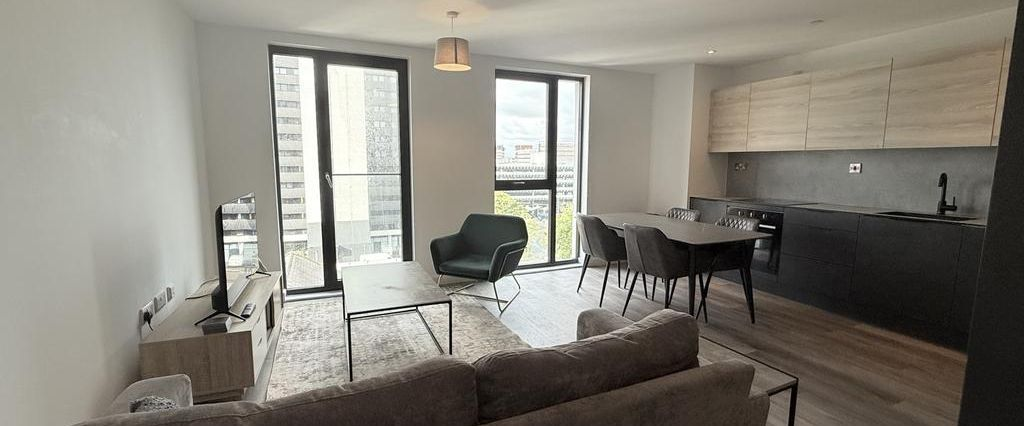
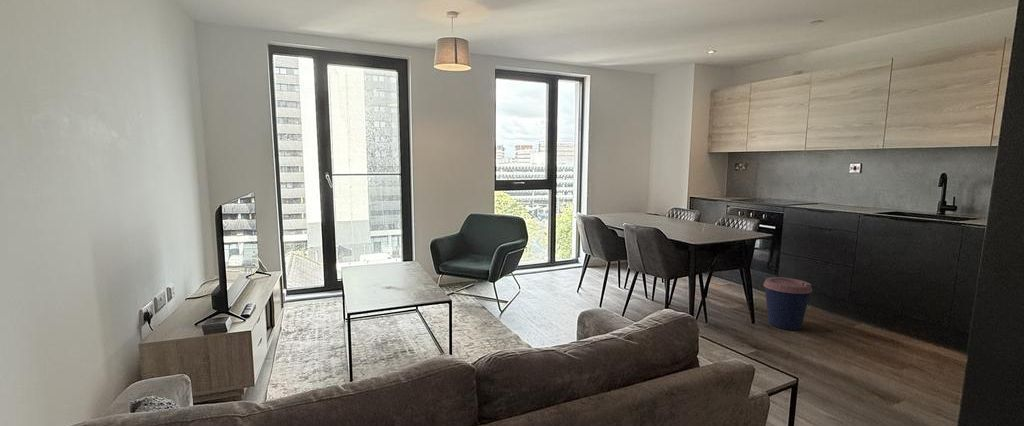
+ coffee cup [763,276,813,331]
